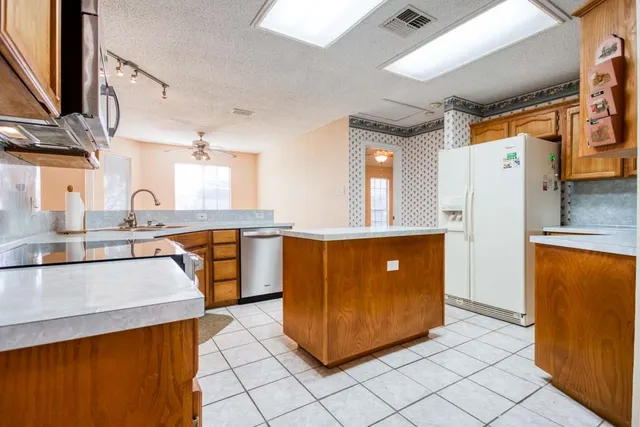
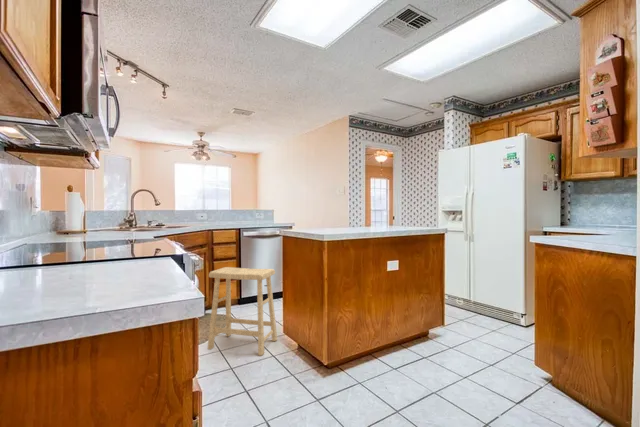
+ stool [207,266,278,357]
